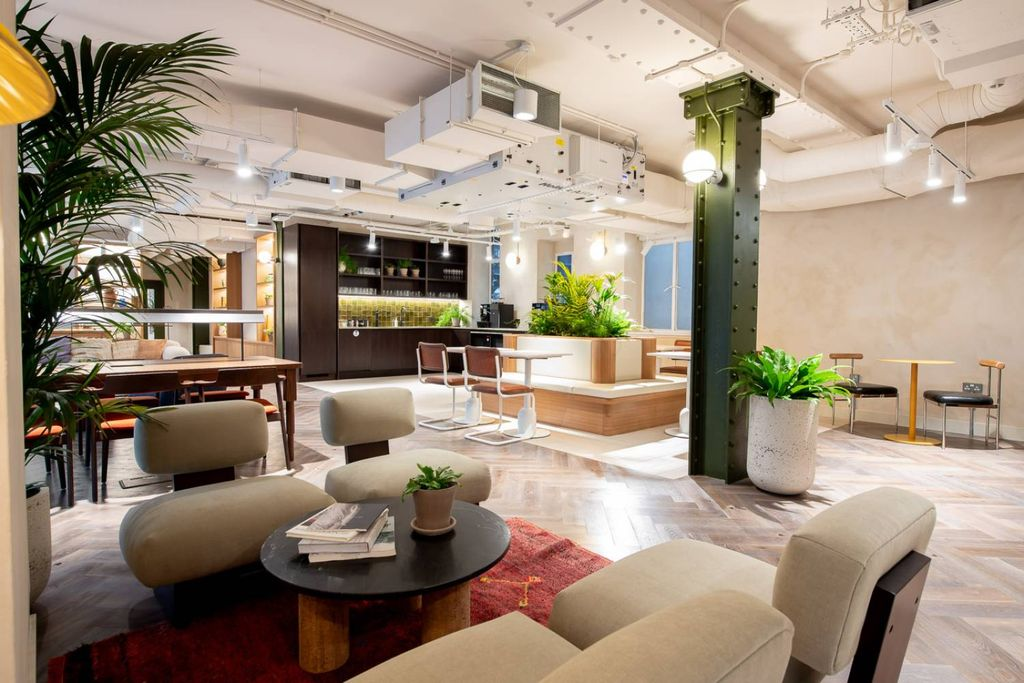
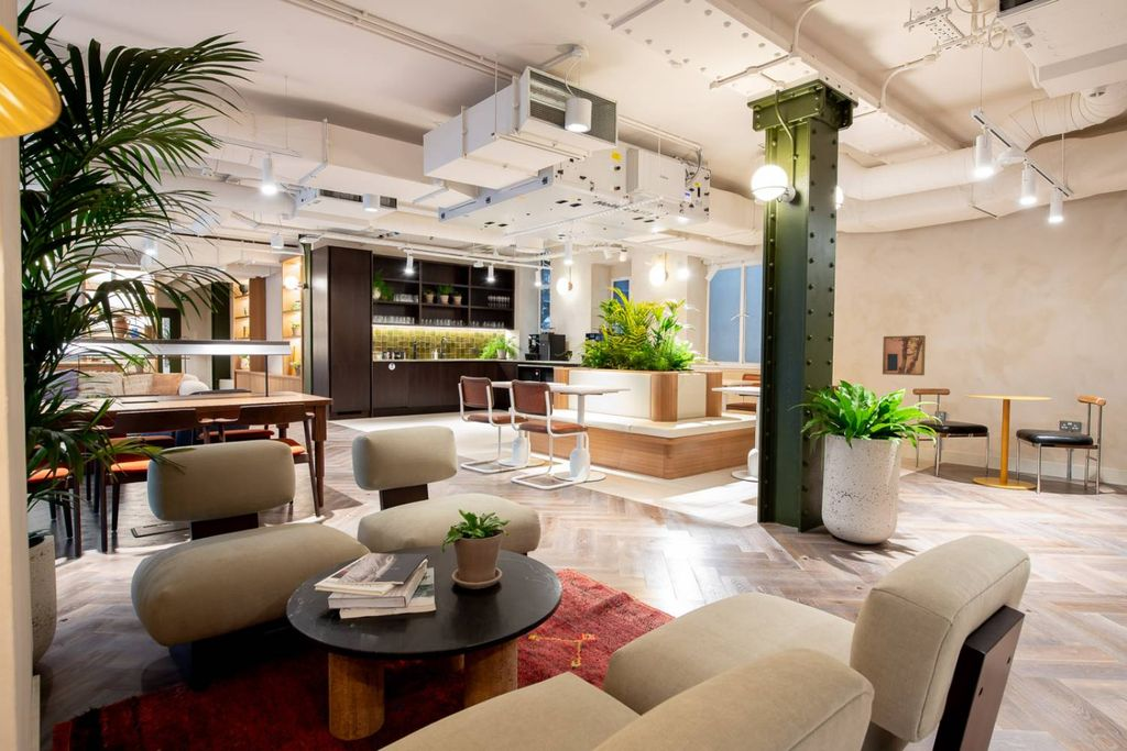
+ wall art [882,334,927,376]
